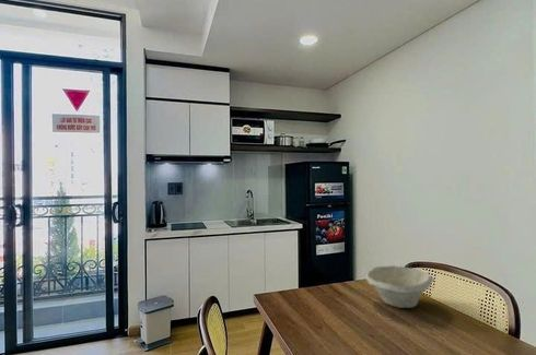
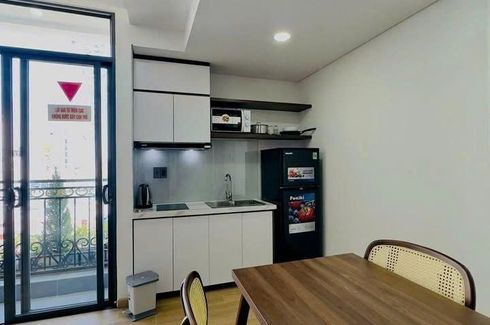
- bowl [365,264,435,309]
